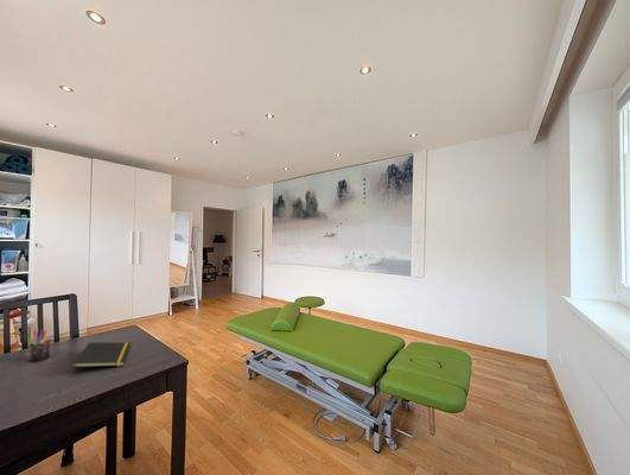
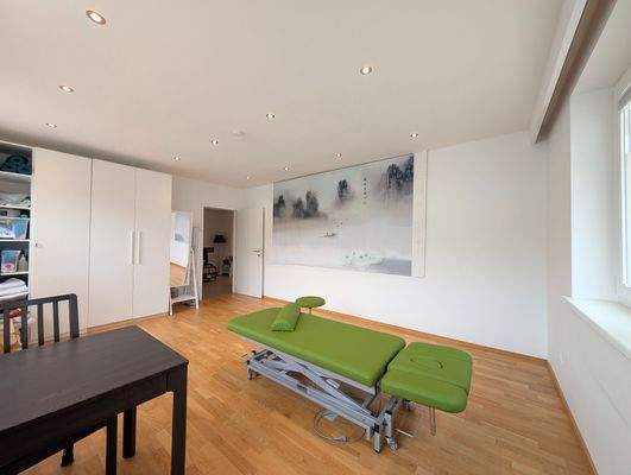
- pen holder [25,328,51,362]
- notepad [71,341,132,376]
